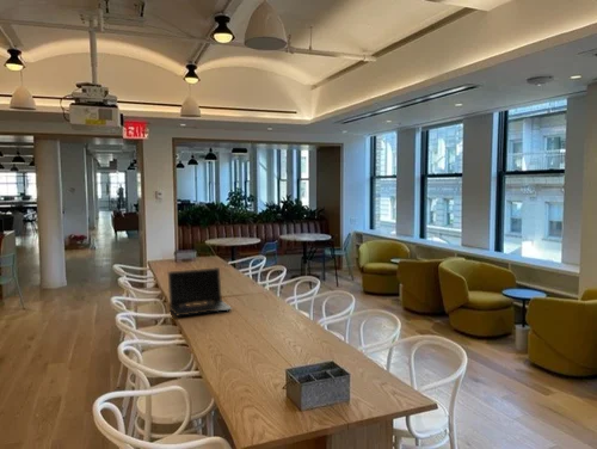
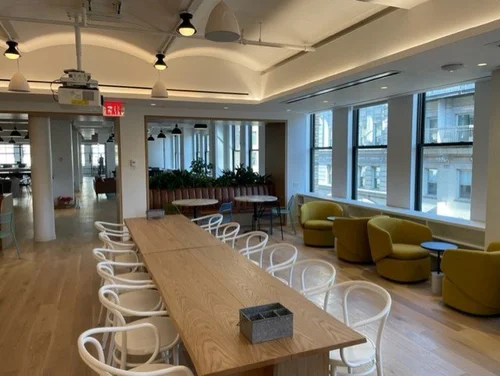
- laptop computer [167,266,234,318]
